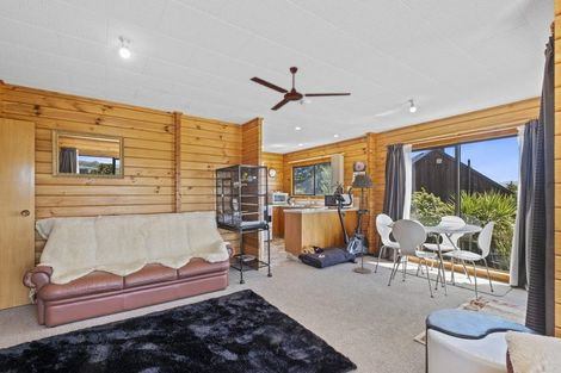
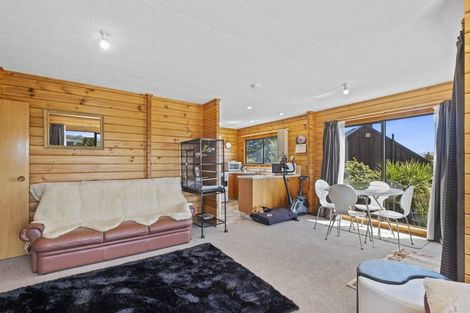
- ceiling fan [248,66,352,112]
- floor lamp [351,173,376,275]
